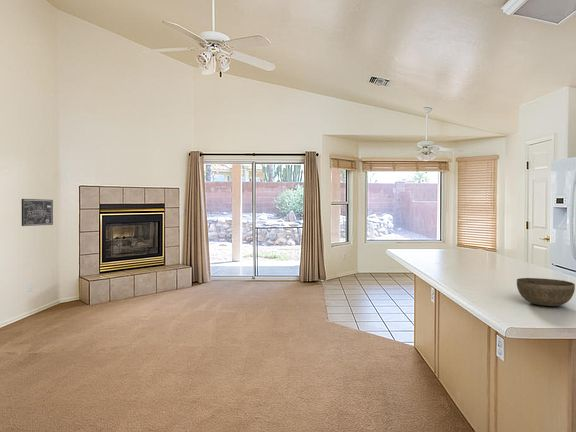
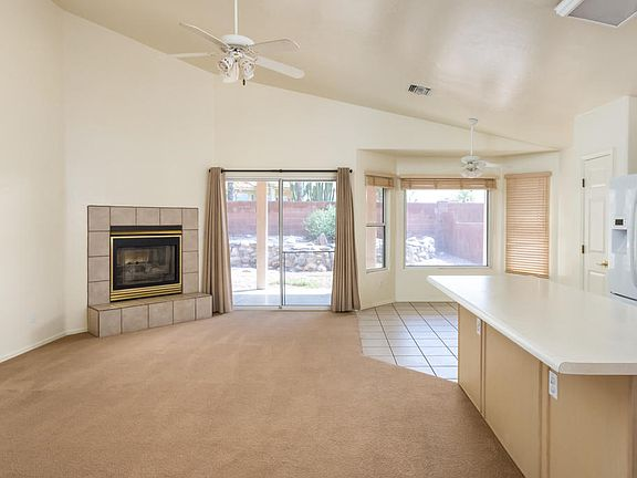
- wall art [21,198,54,227]
- bowl [516,277,576,307]
